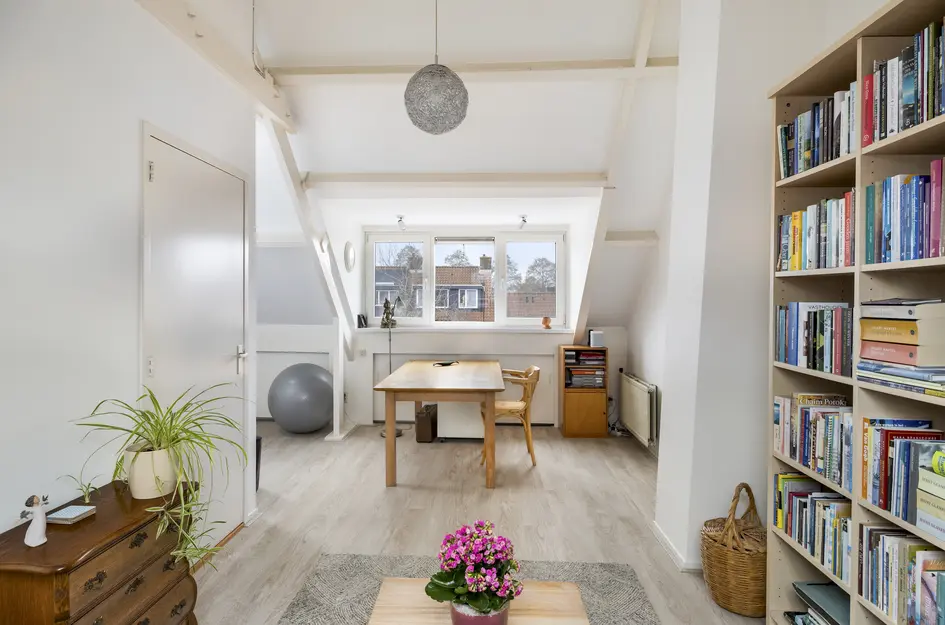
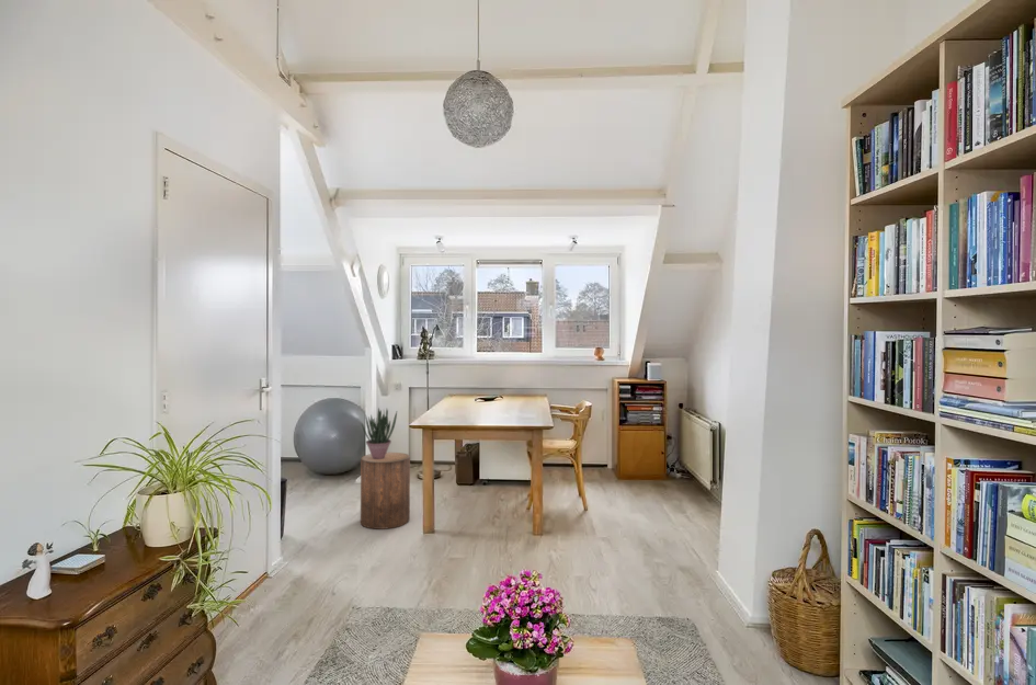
+ stool [360,452,411,530]
+ potted plant [361,407,398,459]
